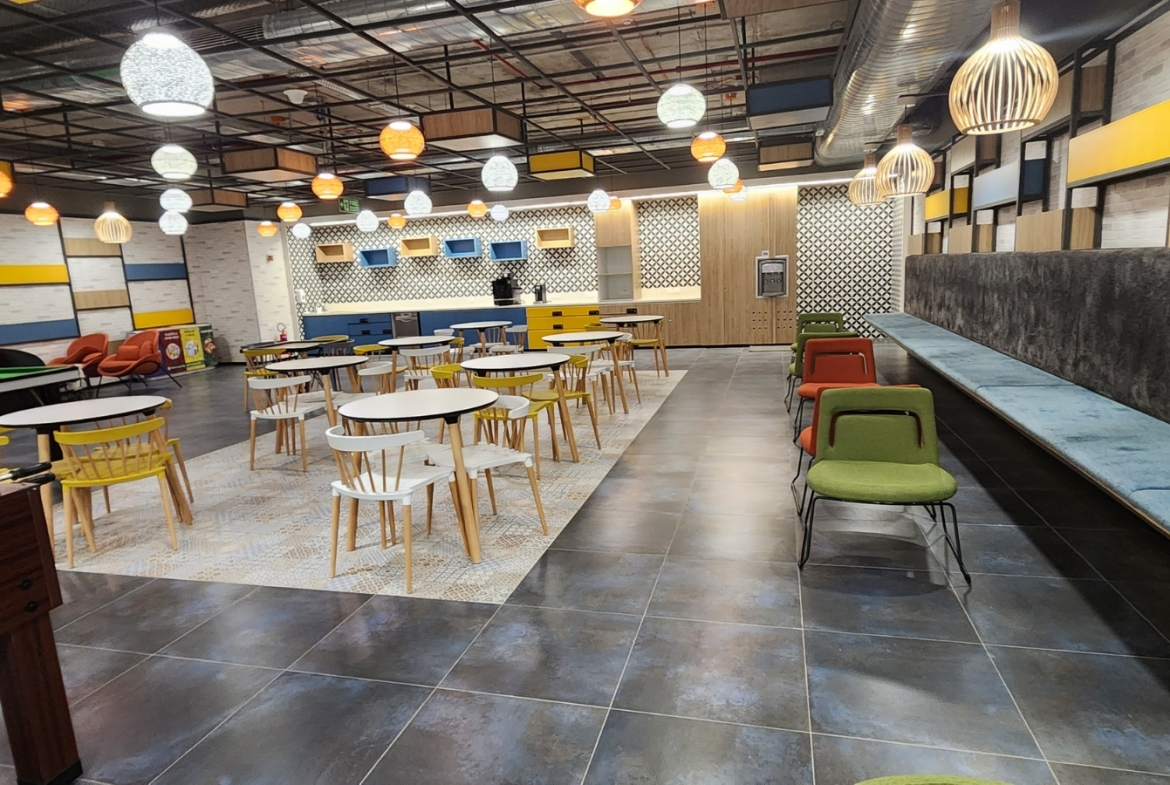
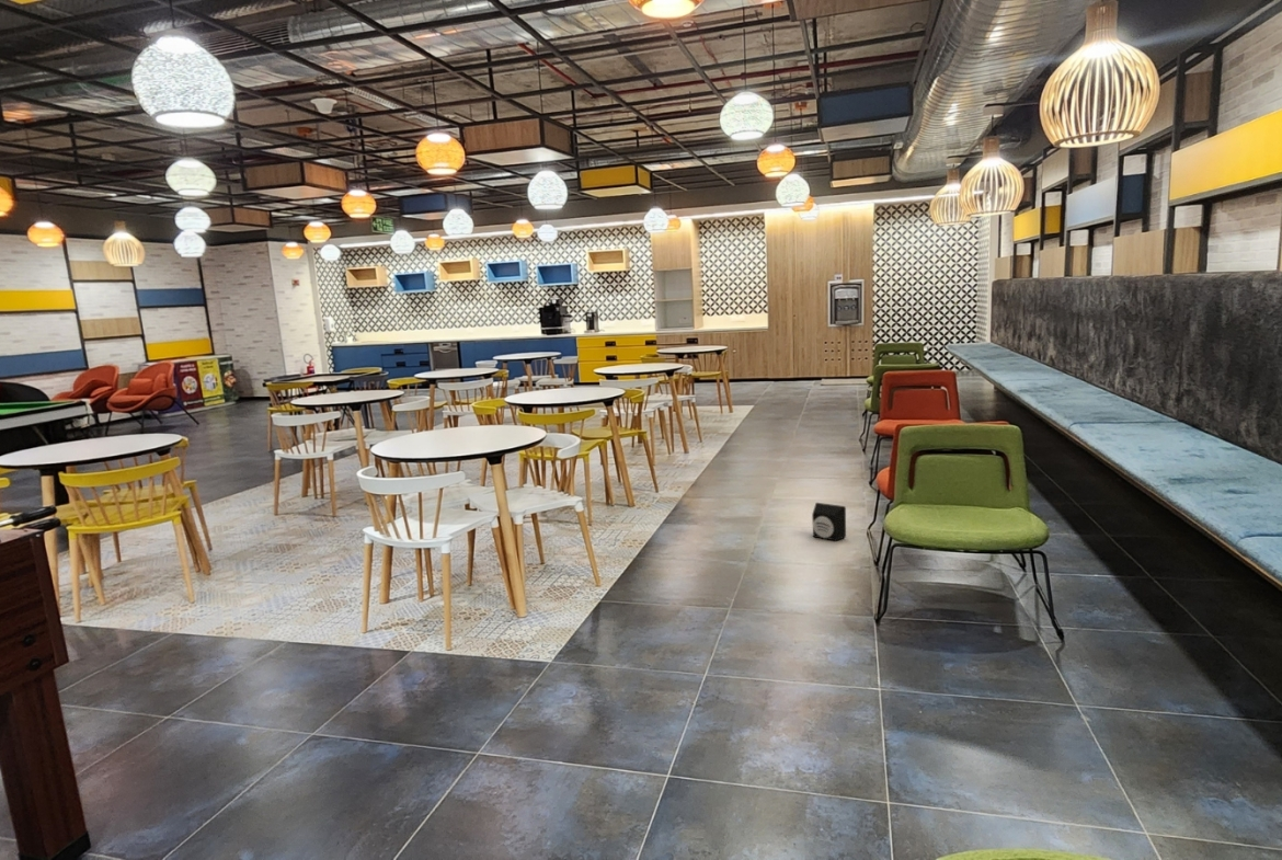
+ speaker [811,502,847,542]
